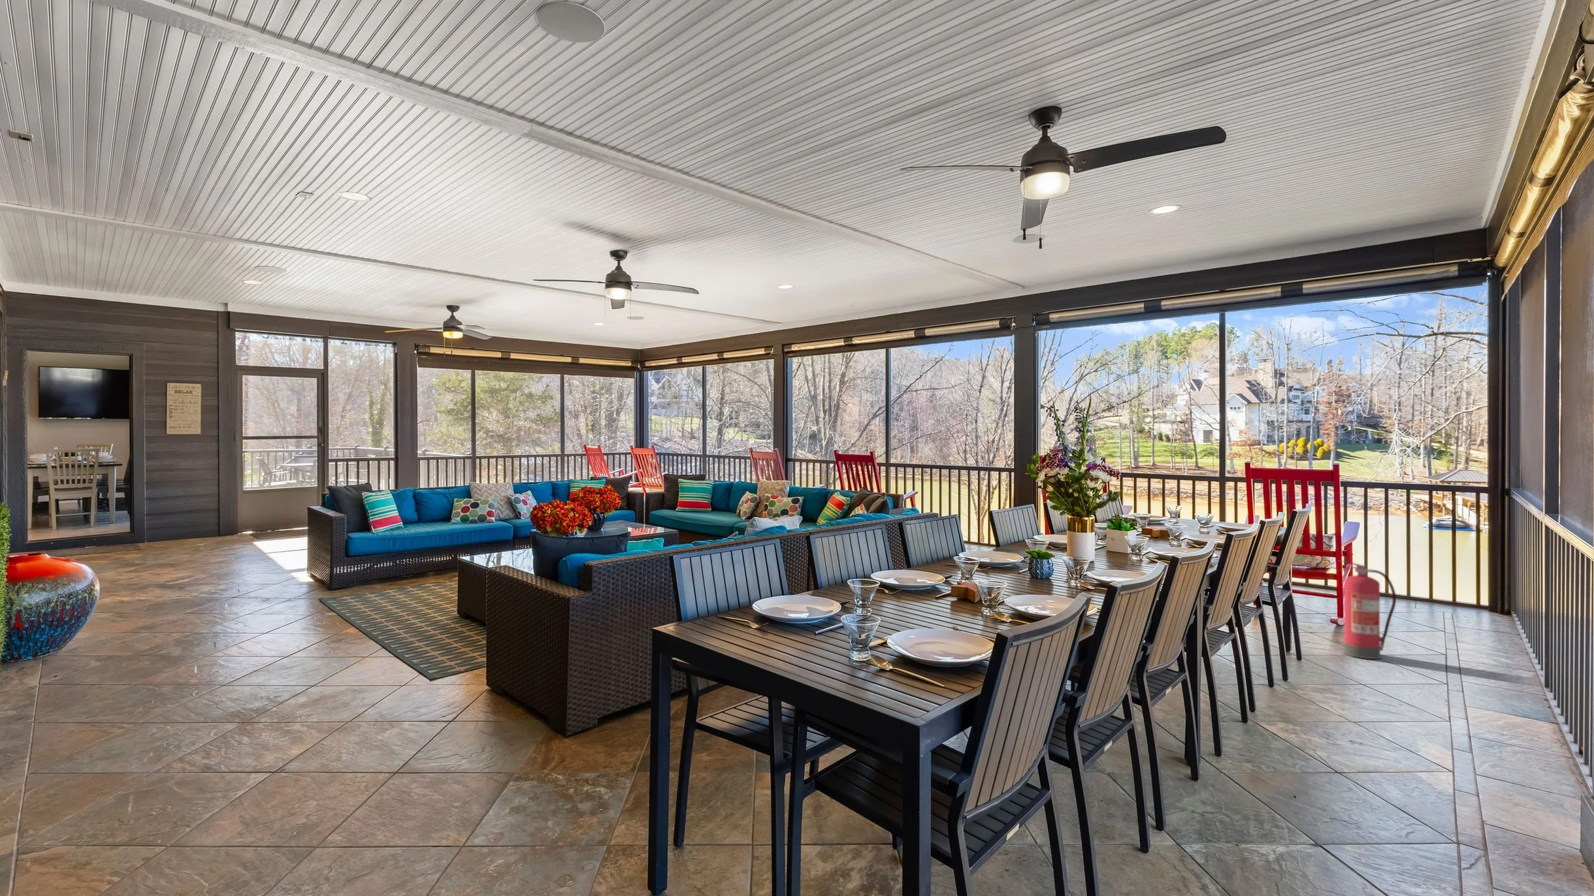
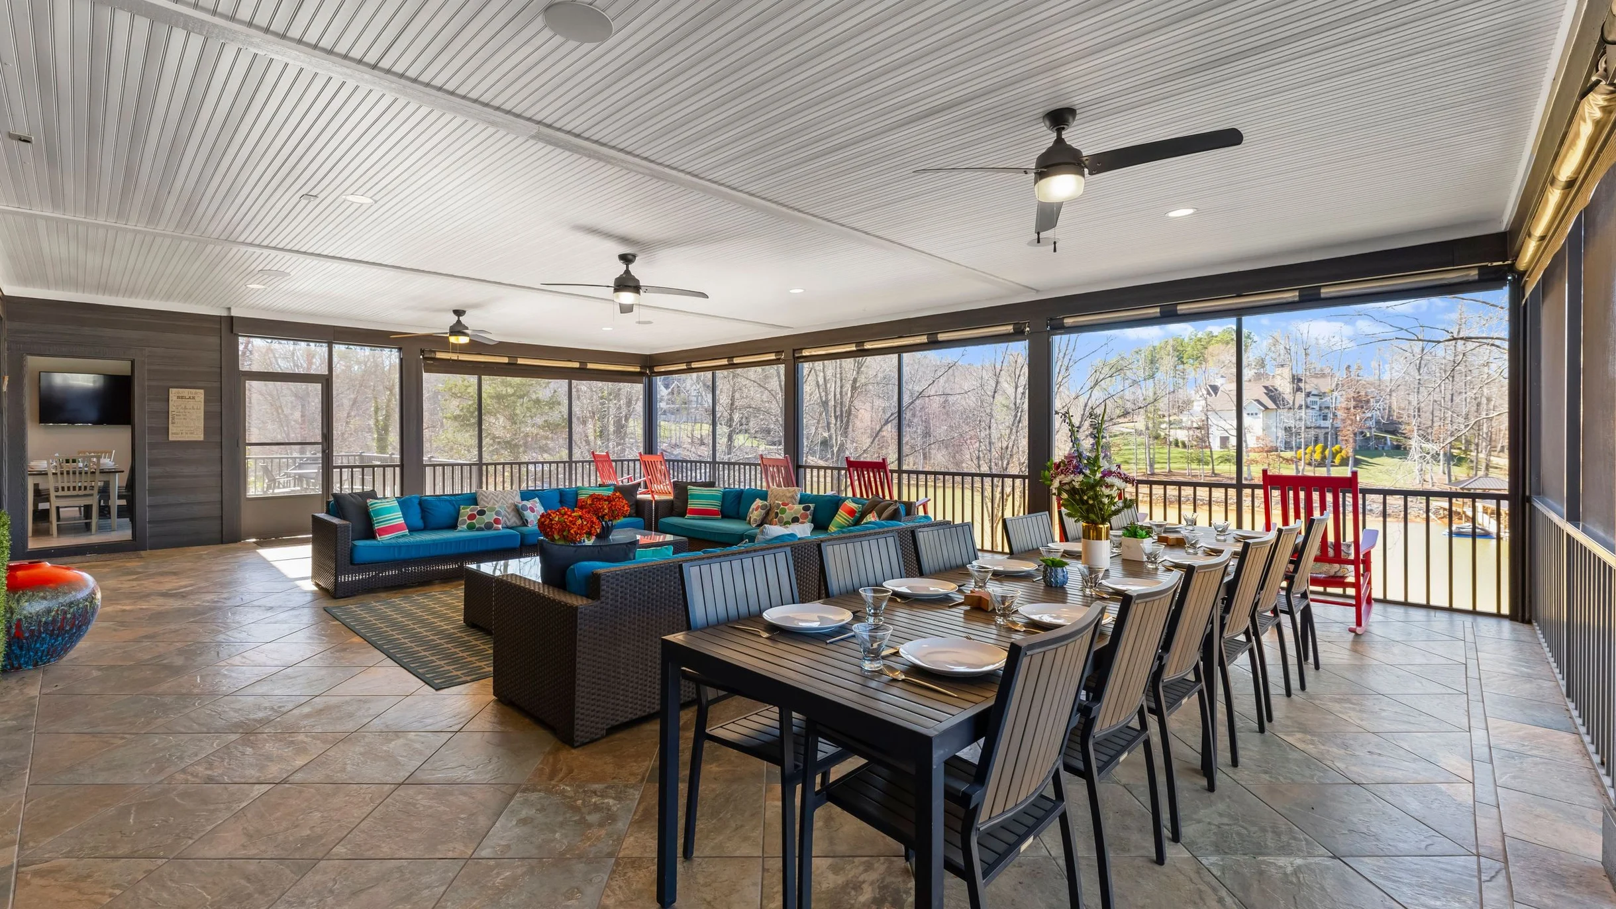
- fire extinguisher [1339,560,1397,660]
